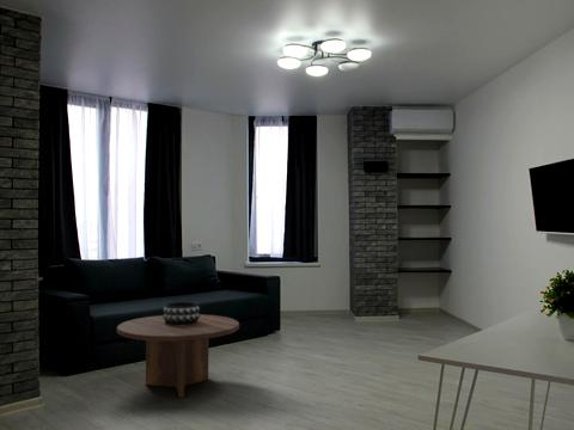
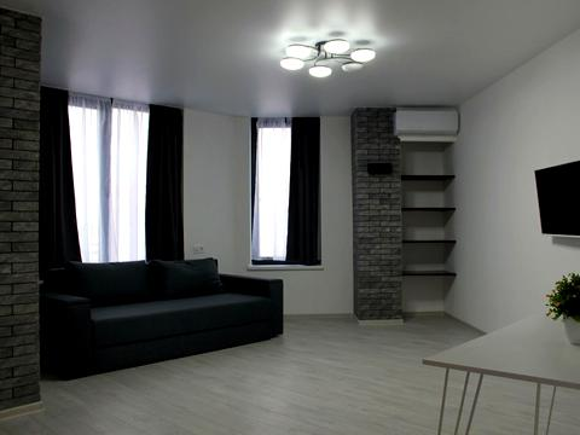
- decorative bowl [161,301,201,325]
- coffee table [116,313,240,399]
